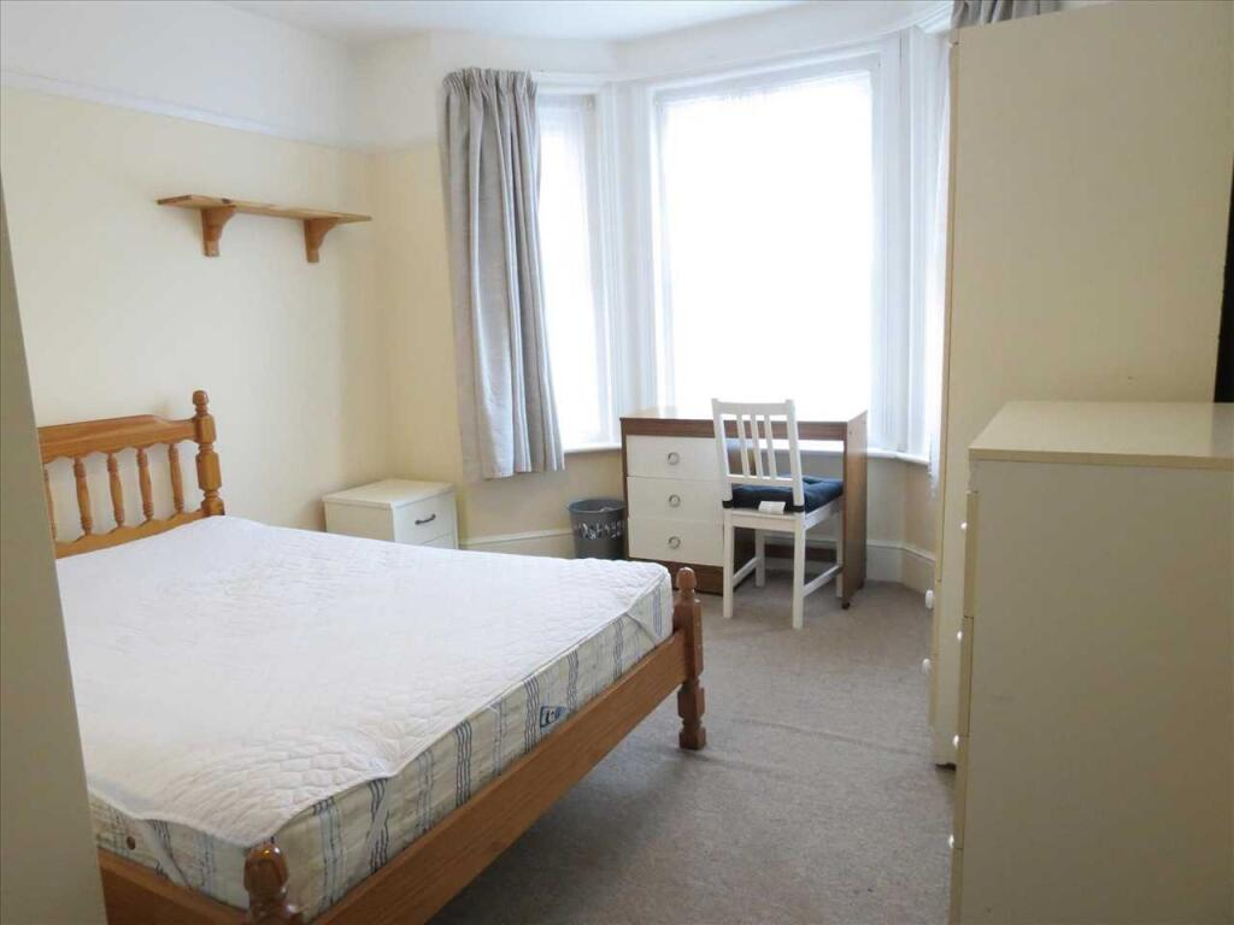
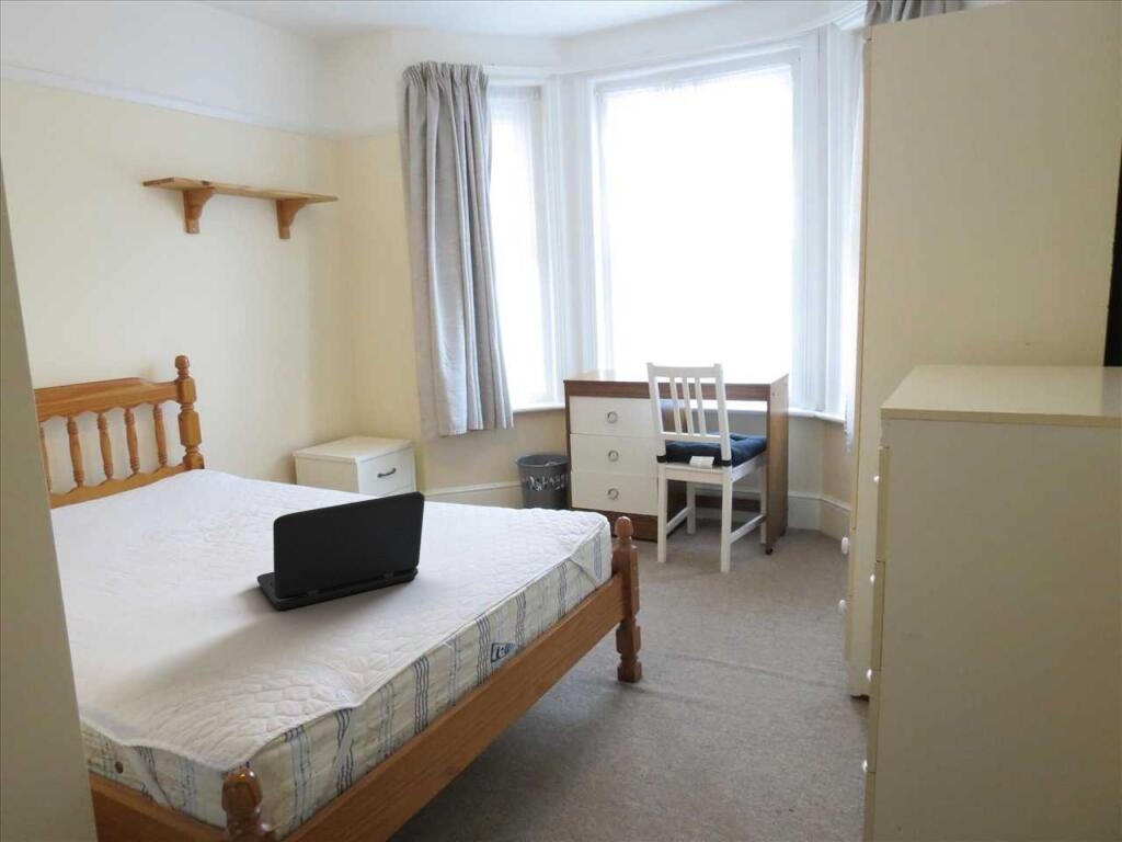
+ laptop [256,490,426,611]
